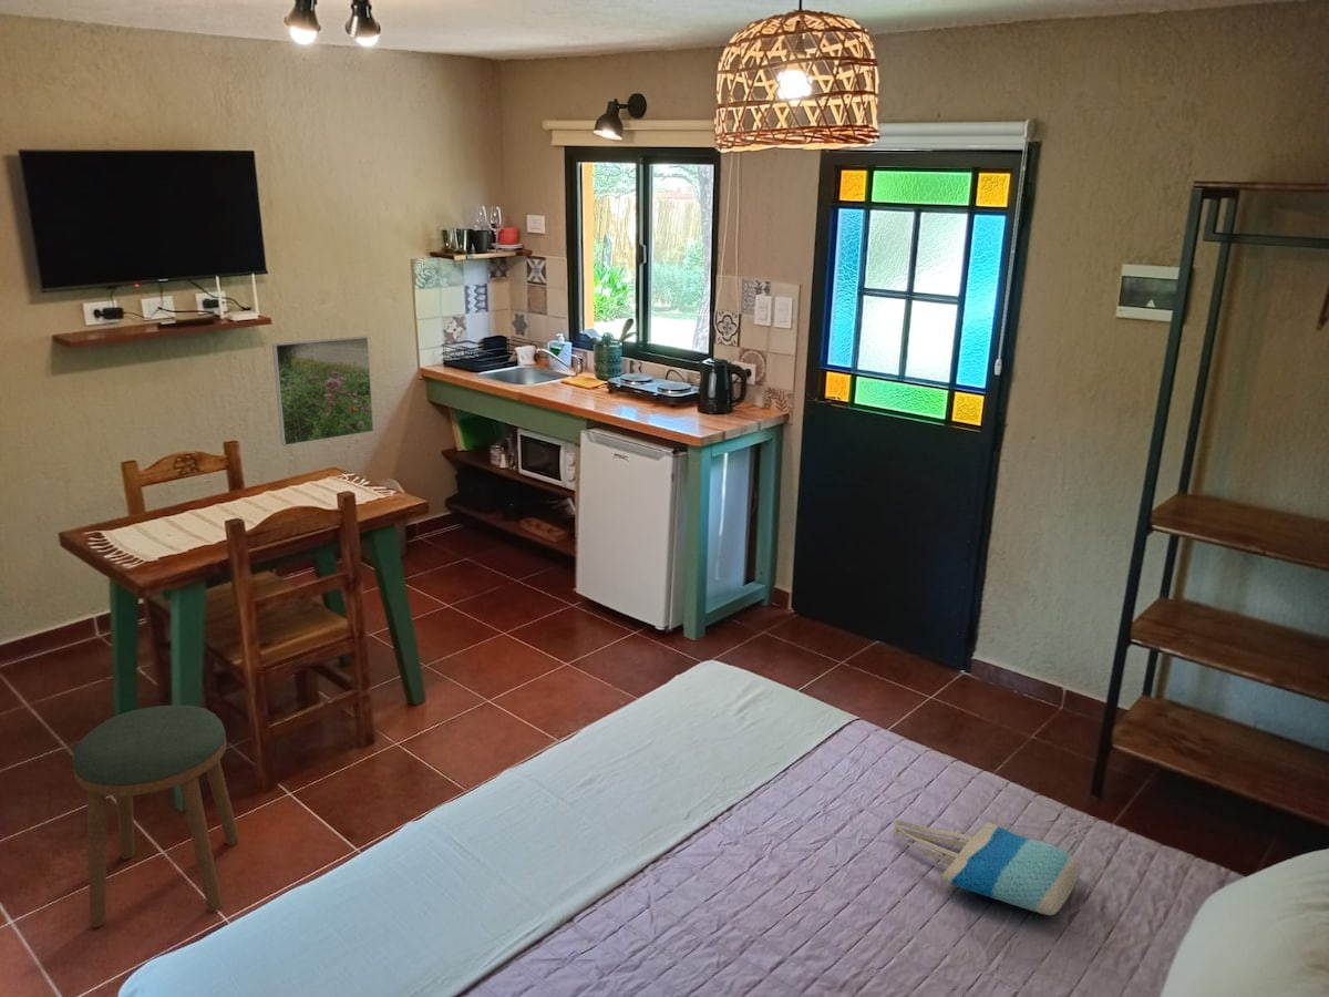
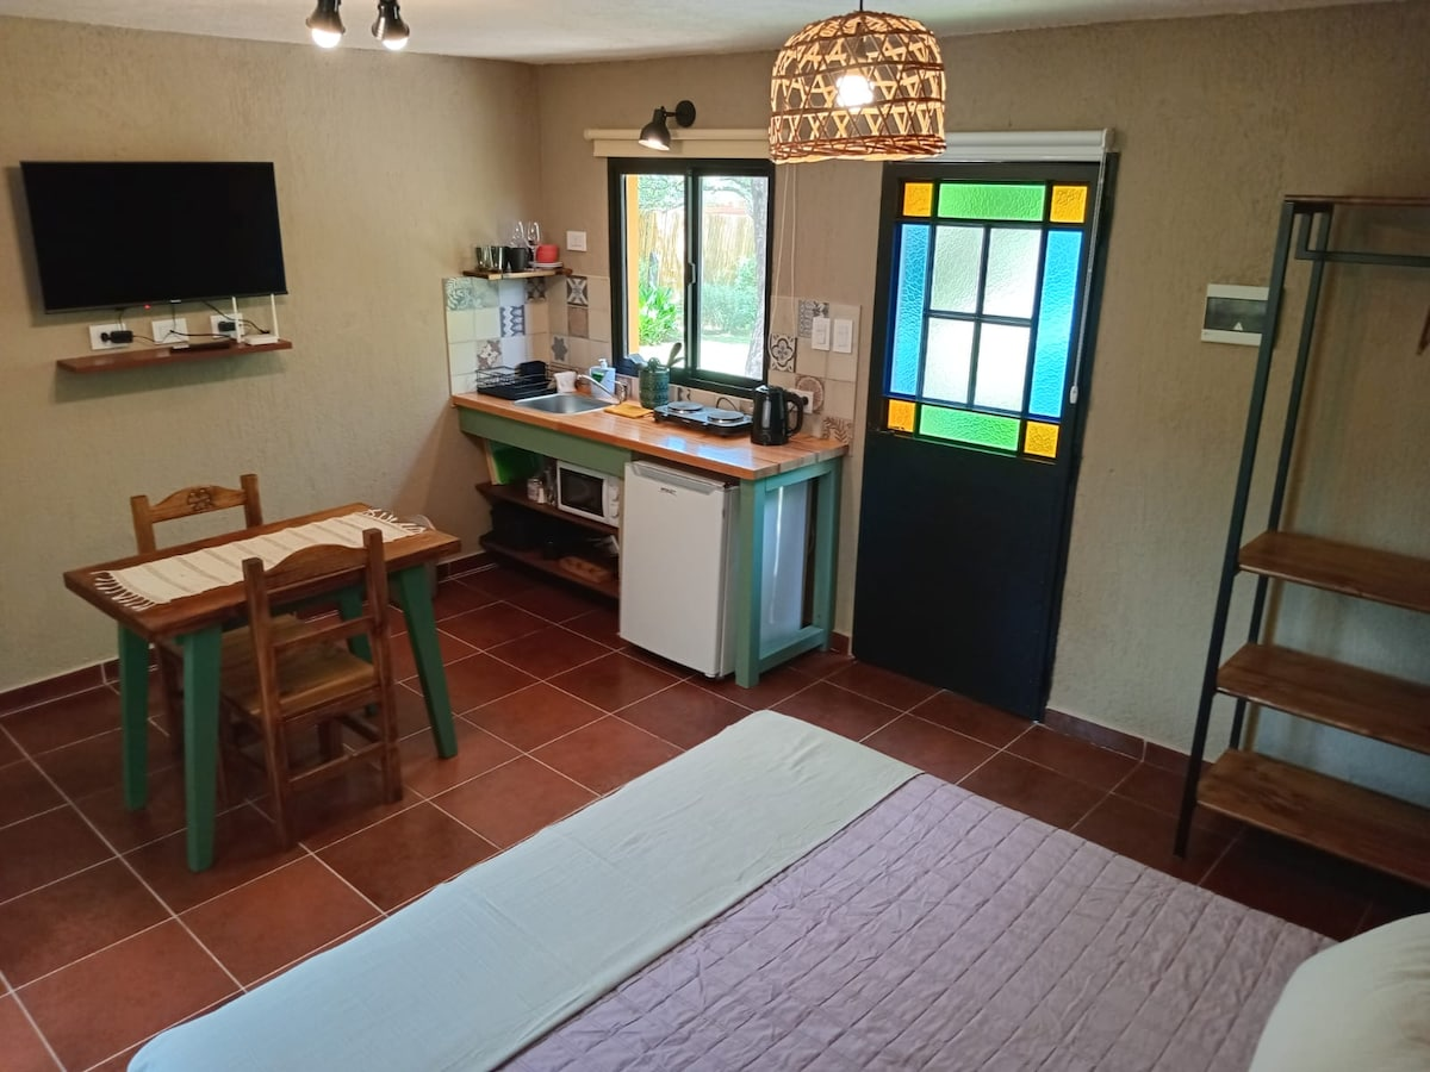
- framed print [271,336,374,446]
- tote bag [893,819,1083,916]
- stool [72,703,241,928]
